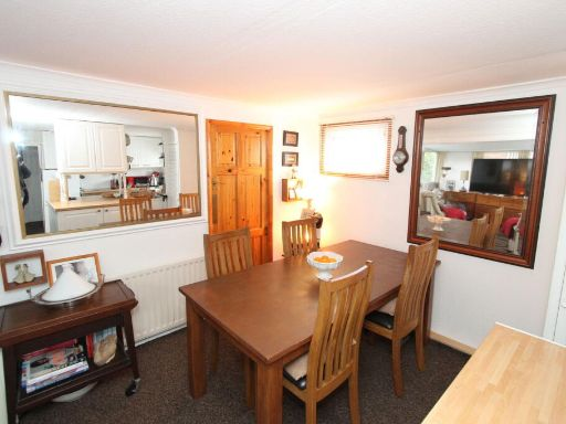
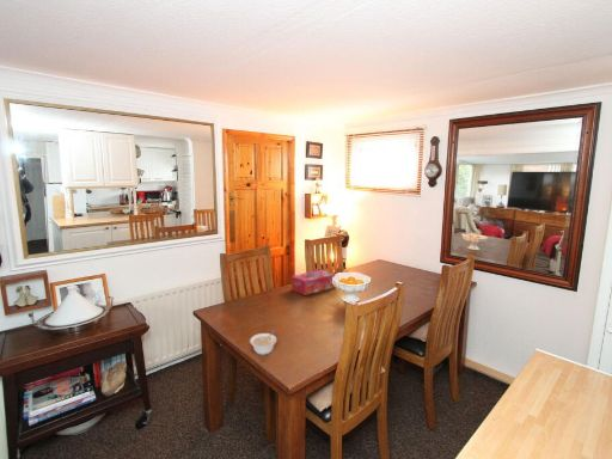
+ tissue box [290,269,337,296]
+ legume [249,329,277,356]
